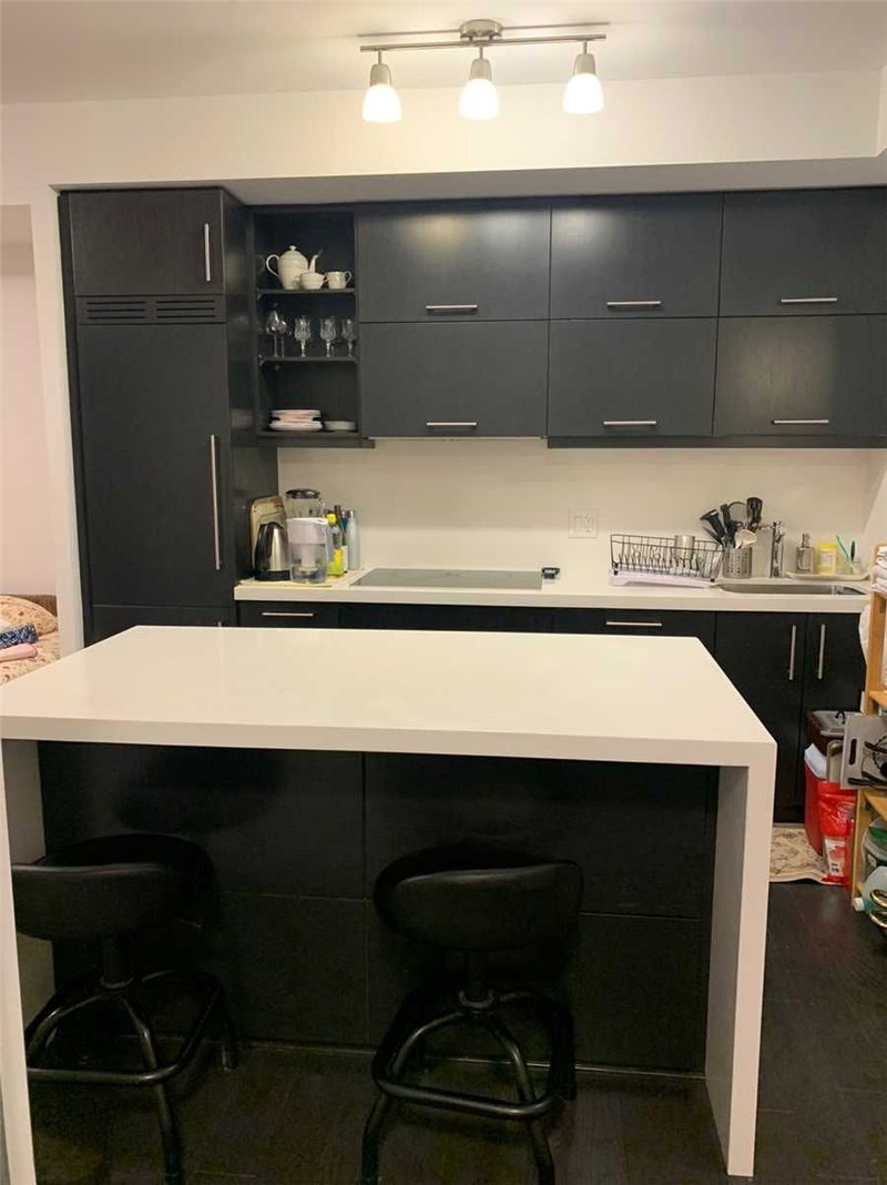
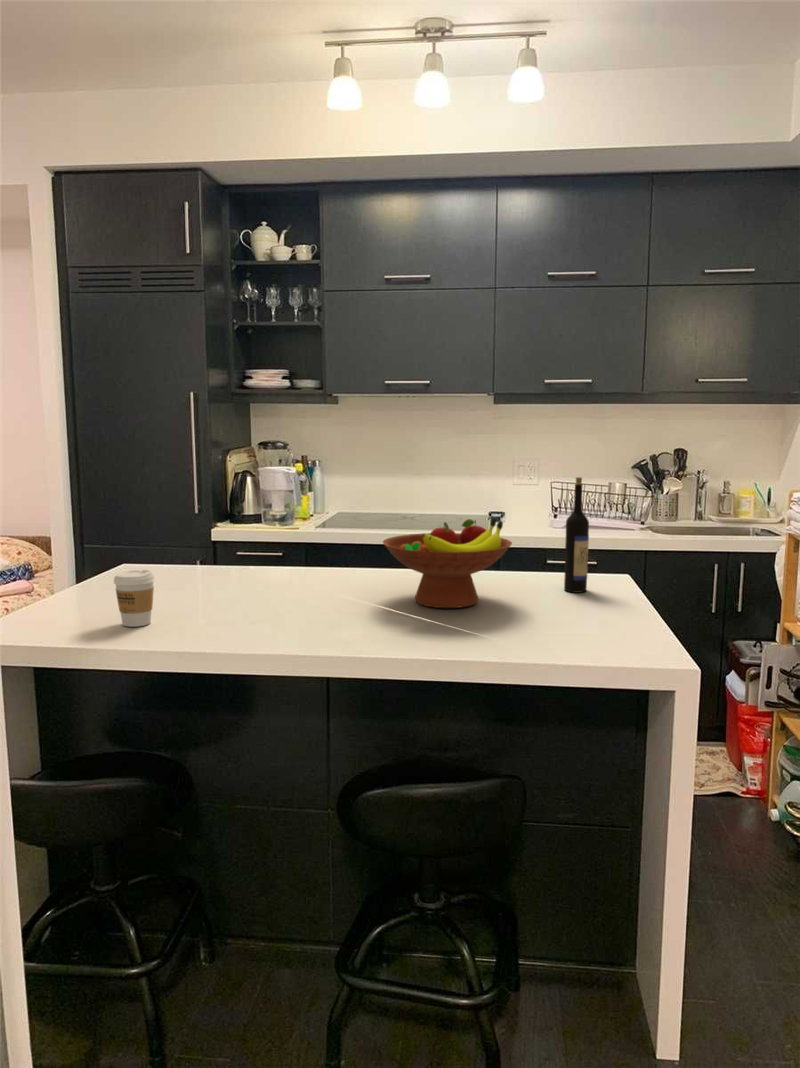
+ coffee cup [113,569,156,628]
+ wine bottle [563,476,590,594]
+ fruit bowl [382,517,513,609]
